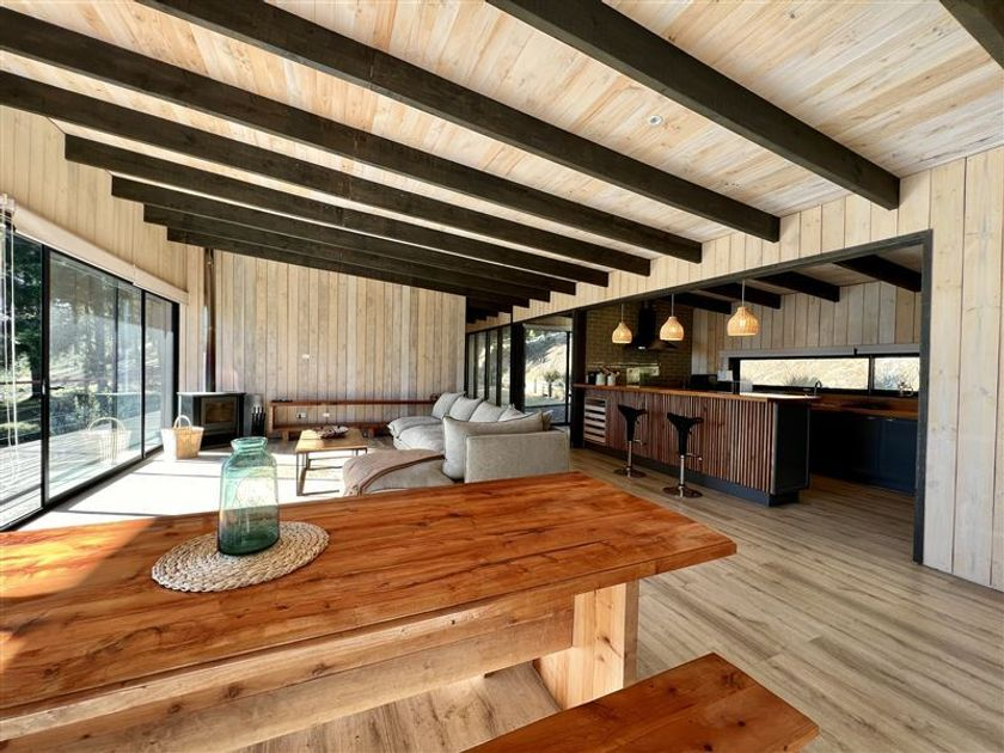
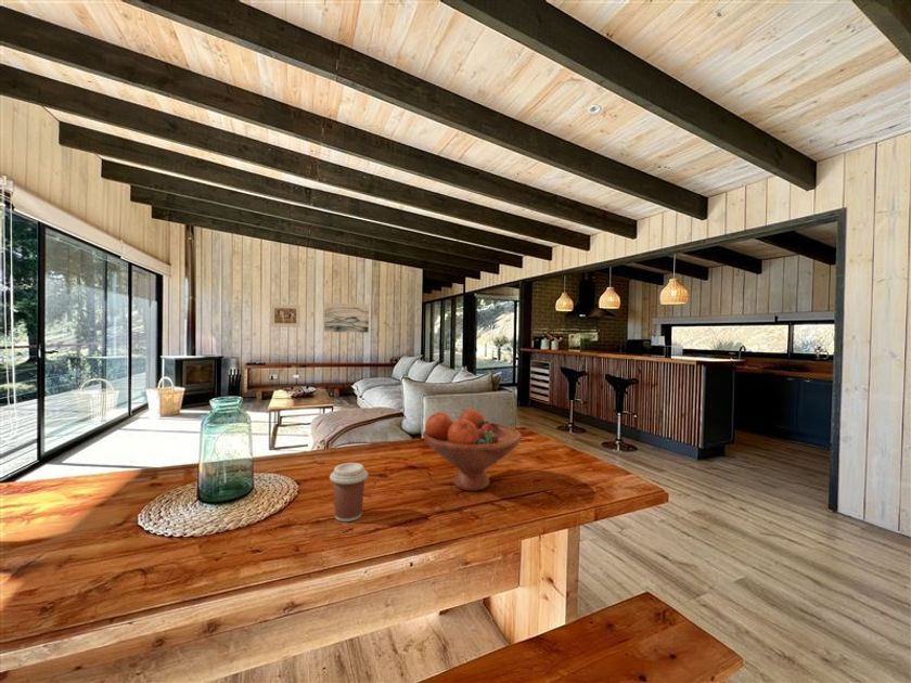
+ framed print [269,302,301,328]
+ fruit bowl [422,408,523,491]
+ wall art [323,301,370,334]
+ coffee cup [329,462,369,523]
